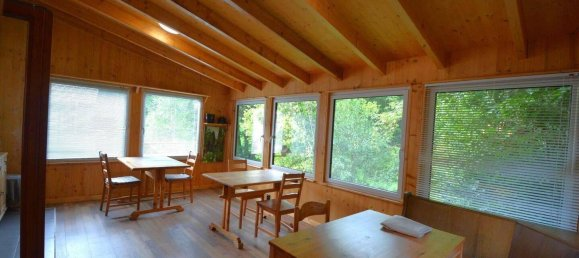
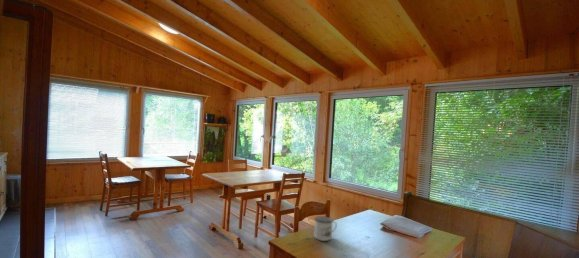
+ mug [313,215,338,242]
